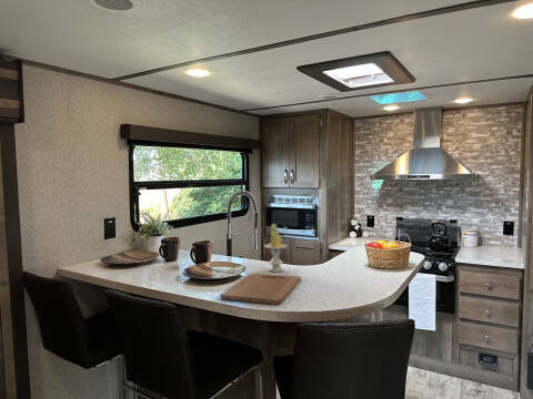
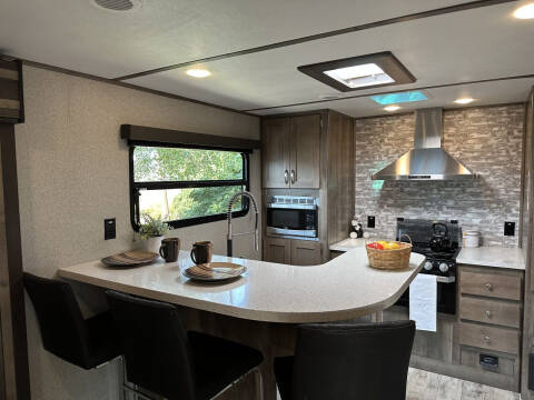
- cutting board [220,273,302,305]
- candle [263,223,289,273]
